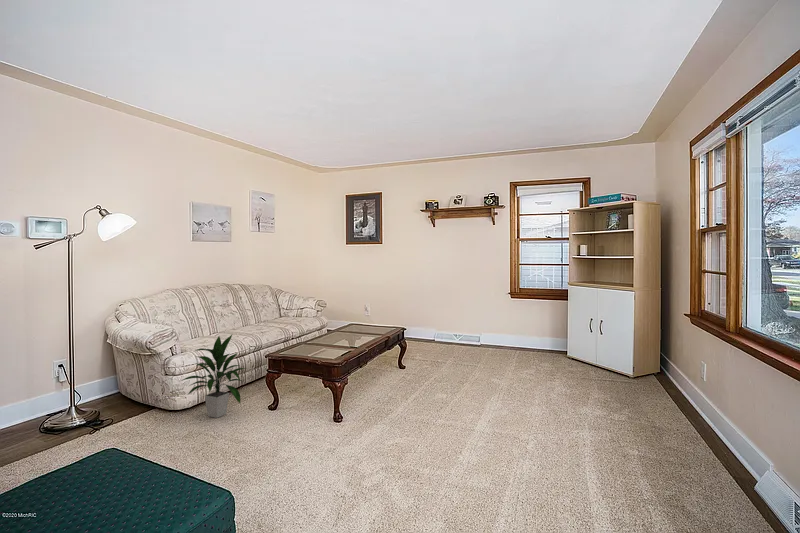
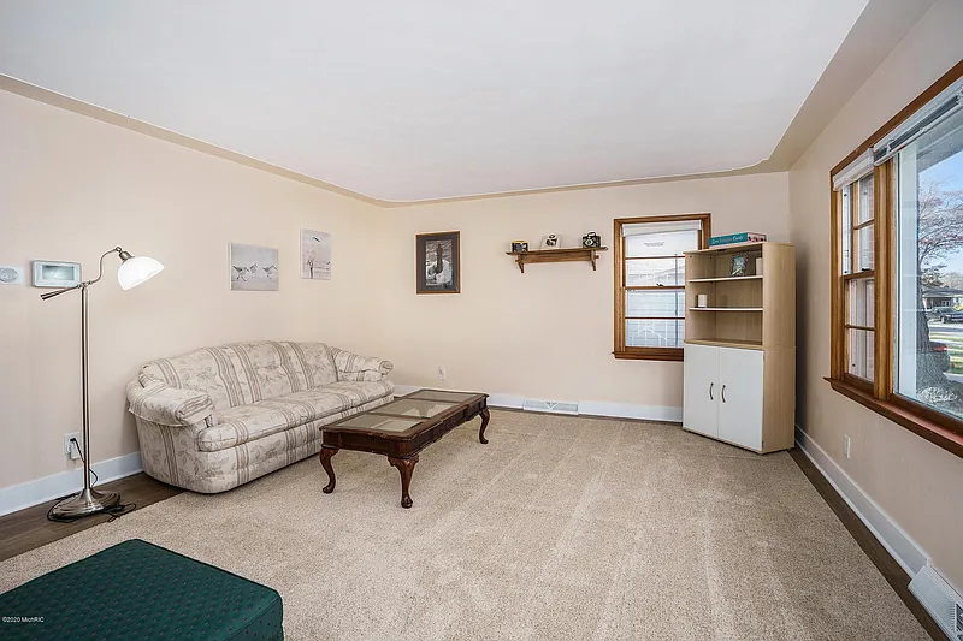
- indoor plant [180,334,246,419]
